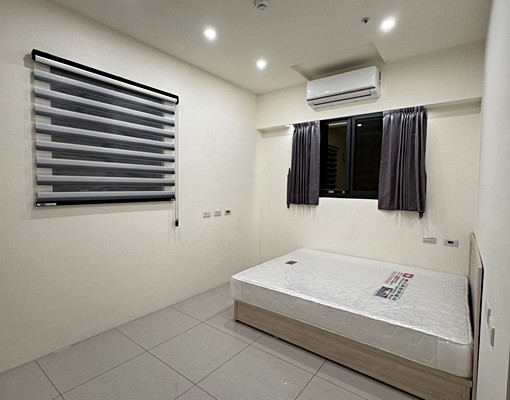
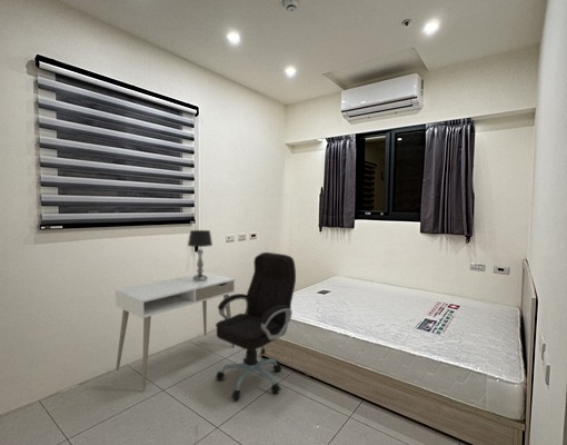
+ table lamp [187,229,213,281]
+ desk [115,271,236,392]
+ office chair [215,251,297,402]
